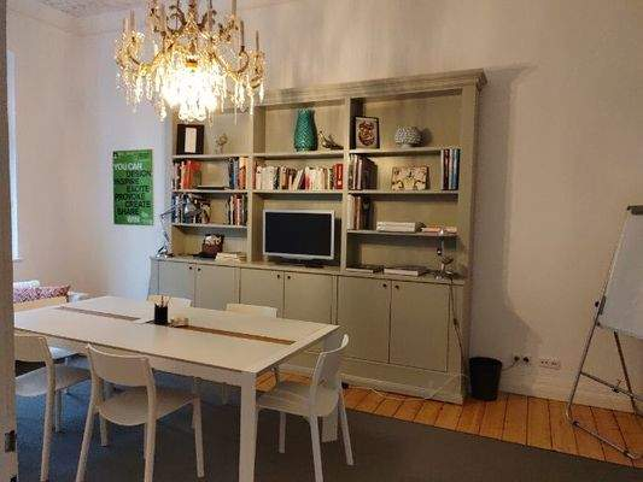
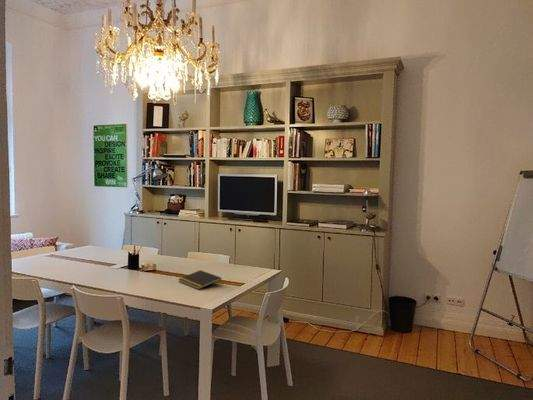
+ notepad [178,269,222,290]
